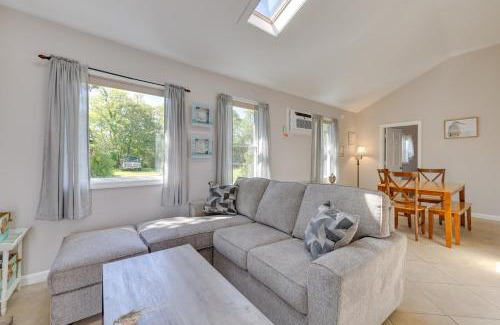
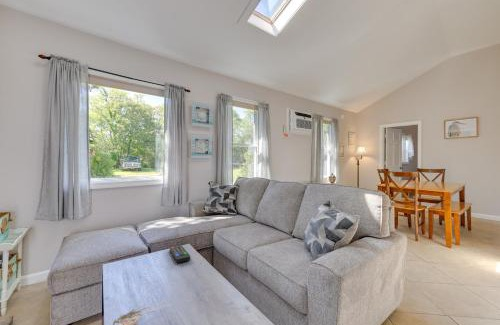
+ remote control [169,245,191,264]
